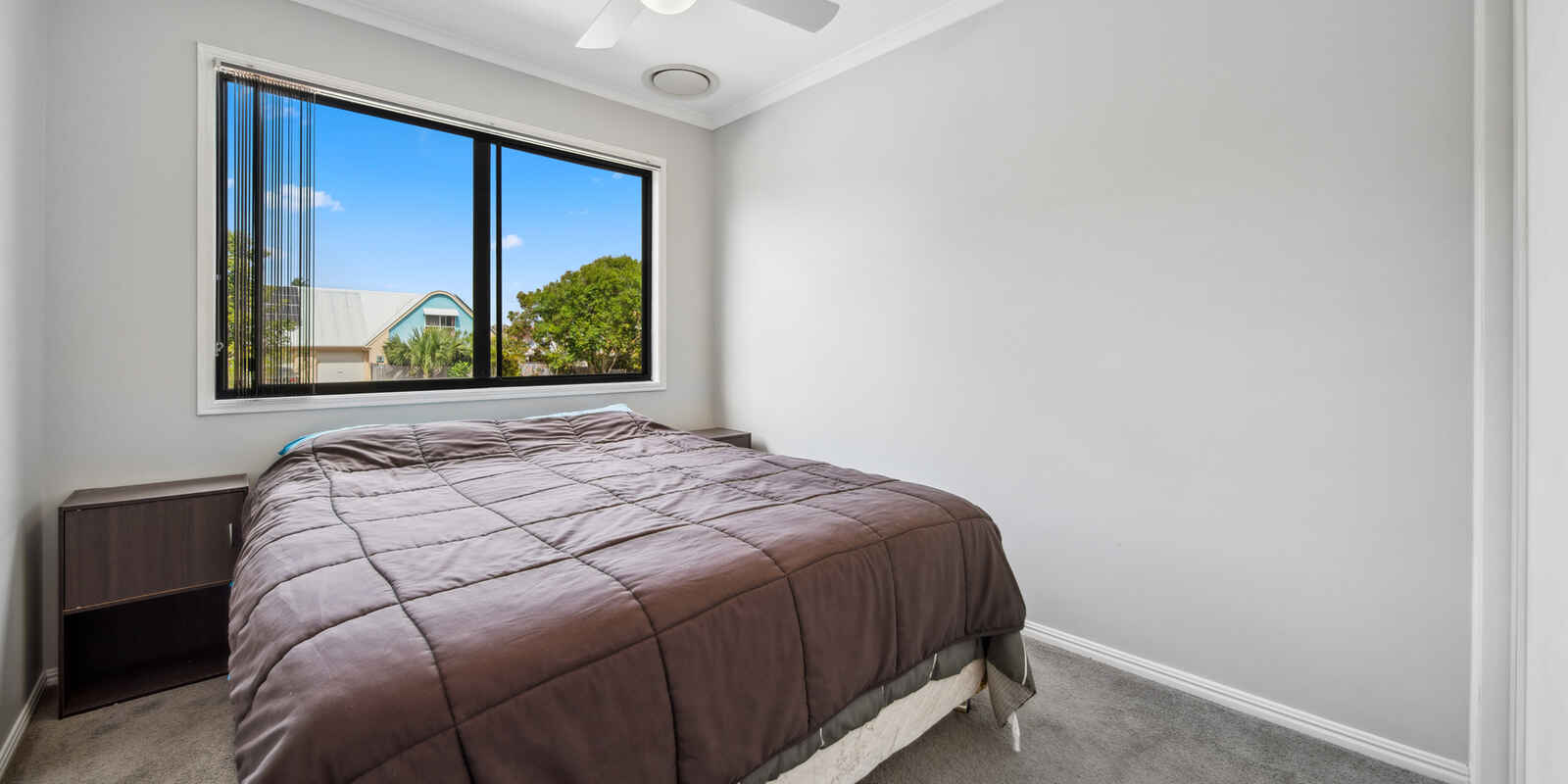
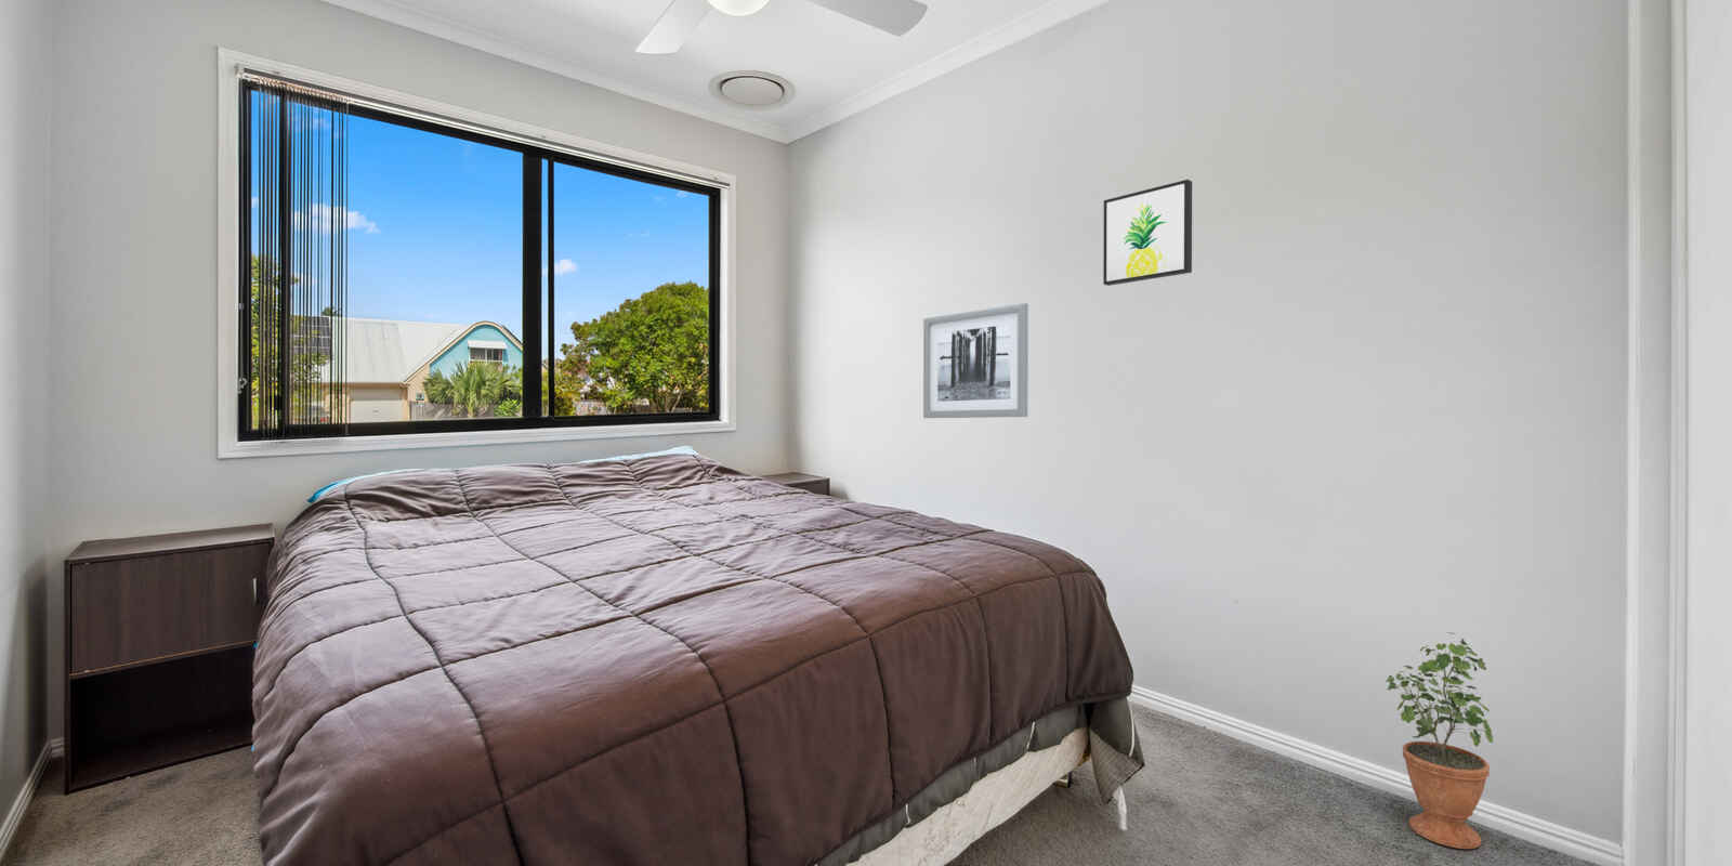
+ wall art [1102,179,1193,287]
+ wall art [922,302,1029,419]
+ potted plant [1384,631,1493,849]
